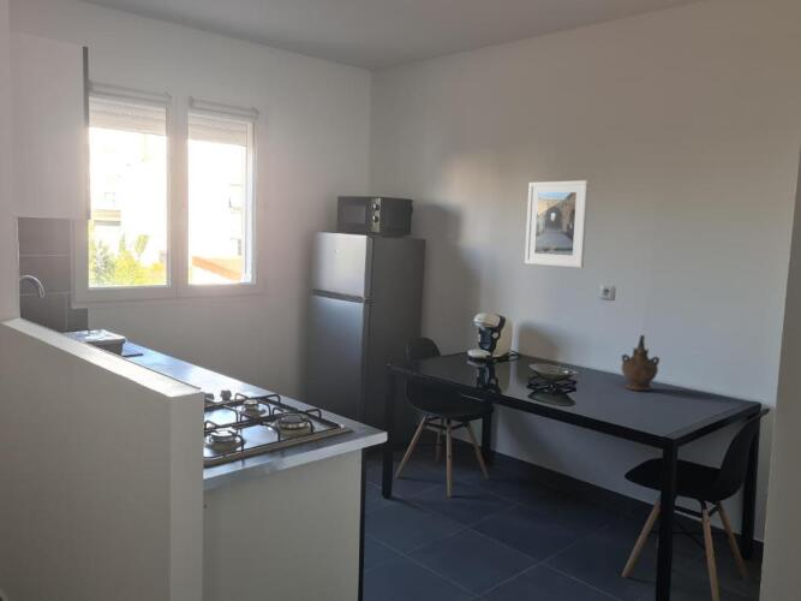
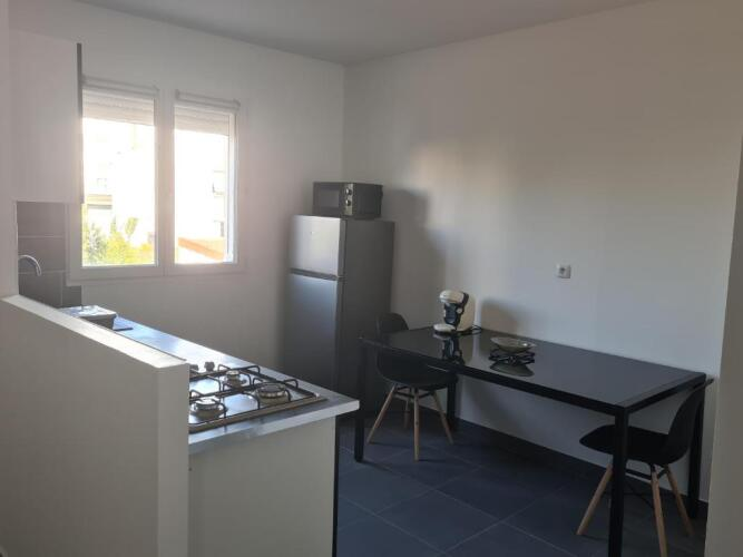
- ceremonial vessel [620,334,660,392]
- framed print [524,179,590,268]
